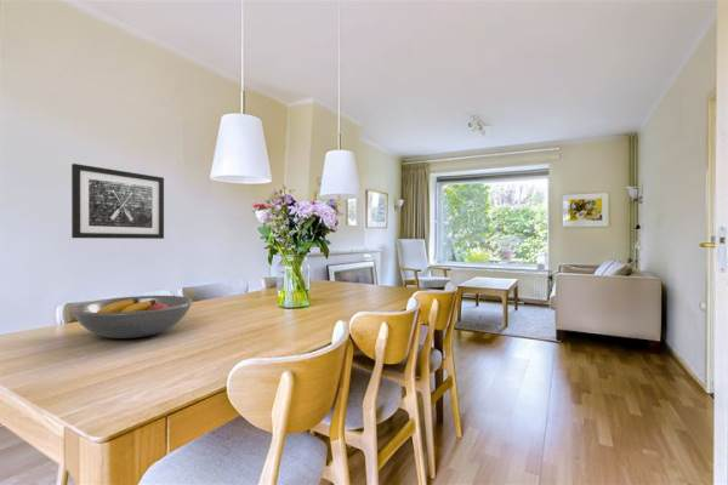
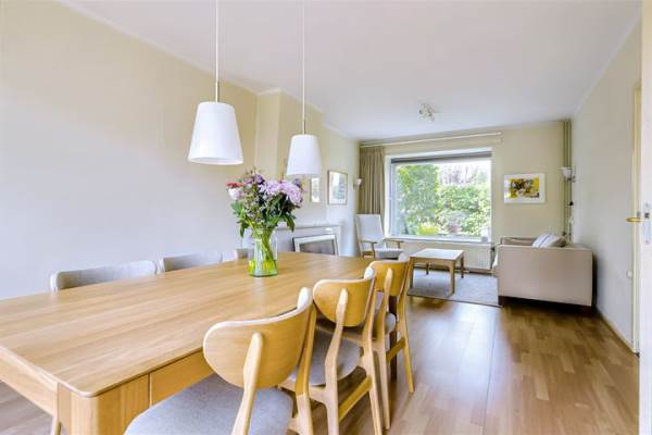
- fruit bowl [70,295,194,340]
- wall art [70,162,165,240]
